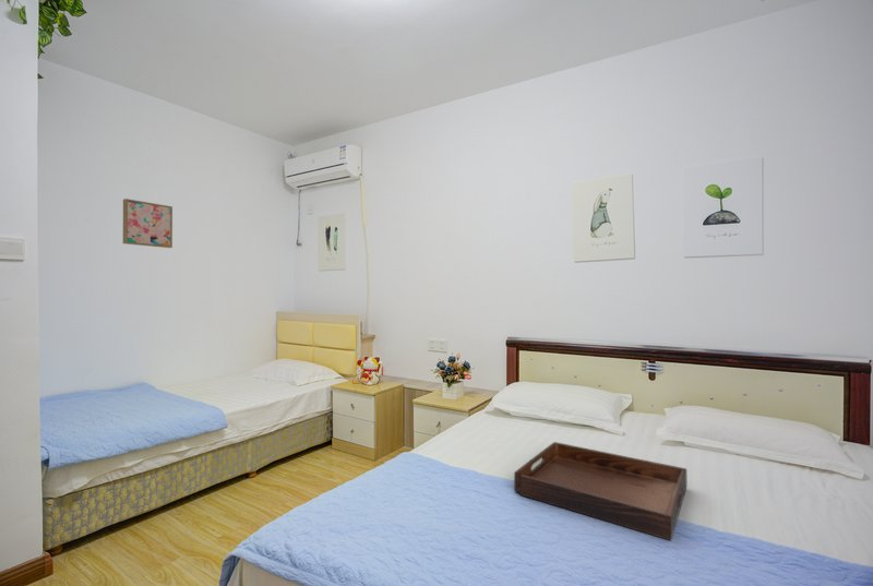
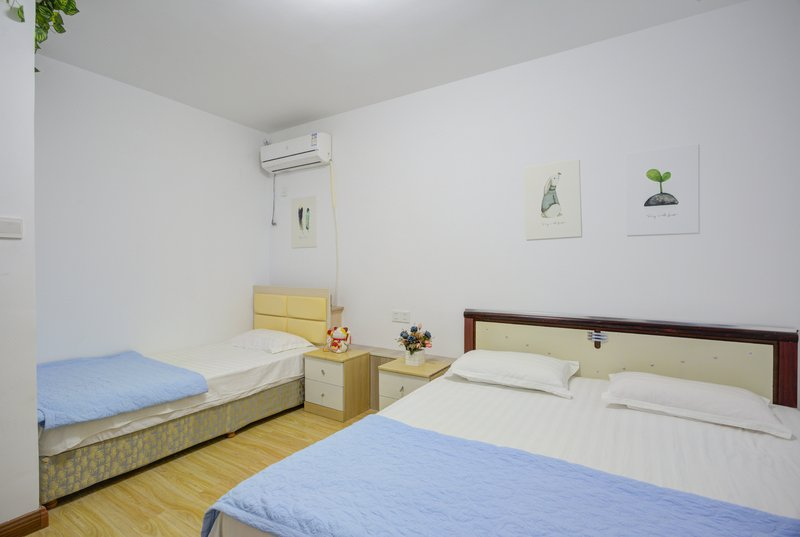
- serving tray [513,441,689,541]
- wall art [122,198,174,249]
